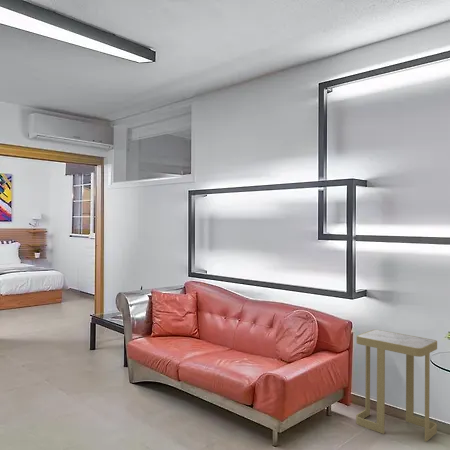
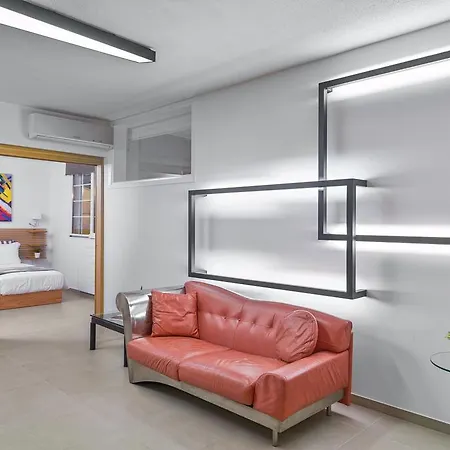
- side table [355,329,438,443]
